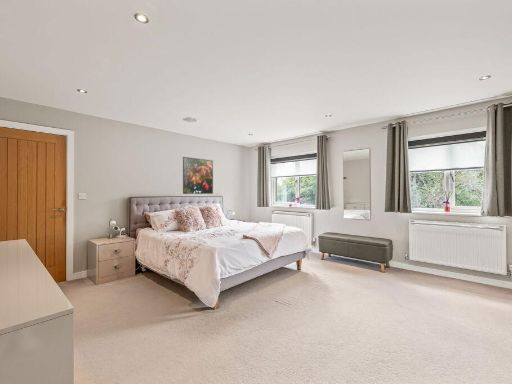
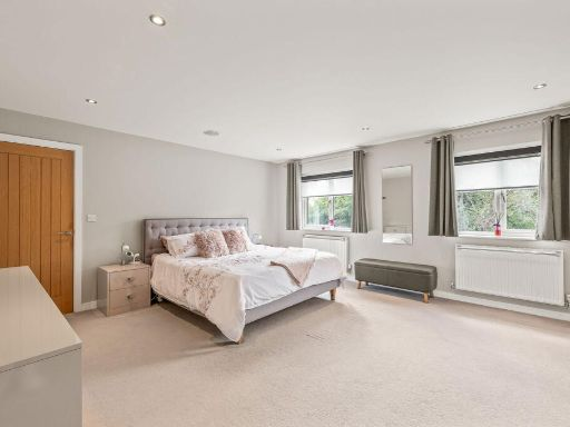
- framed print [182,156,214,195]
